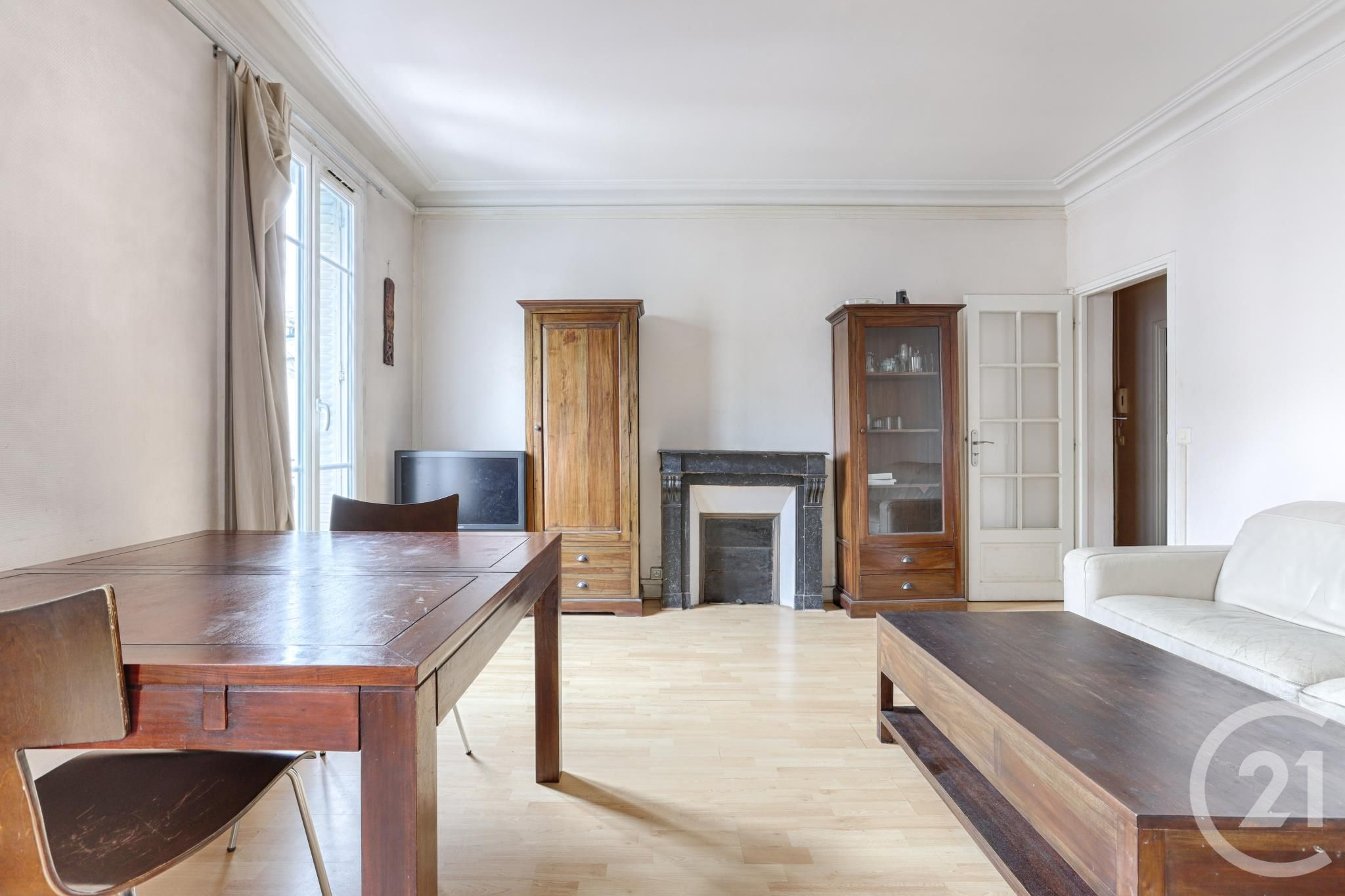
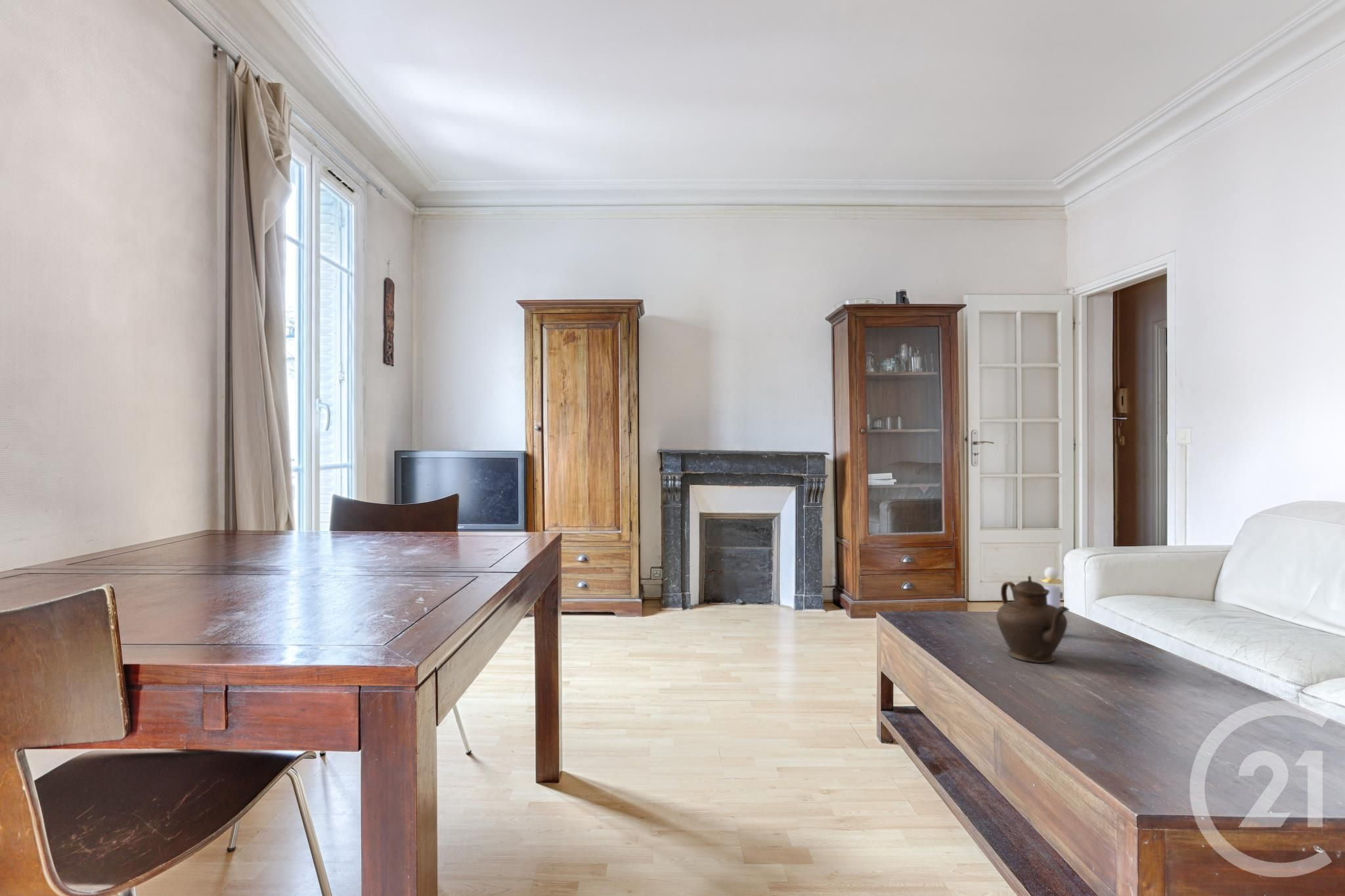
+ teapot [996,575,1070,664]
+ perfume bottle [1040,566,1063,608]
